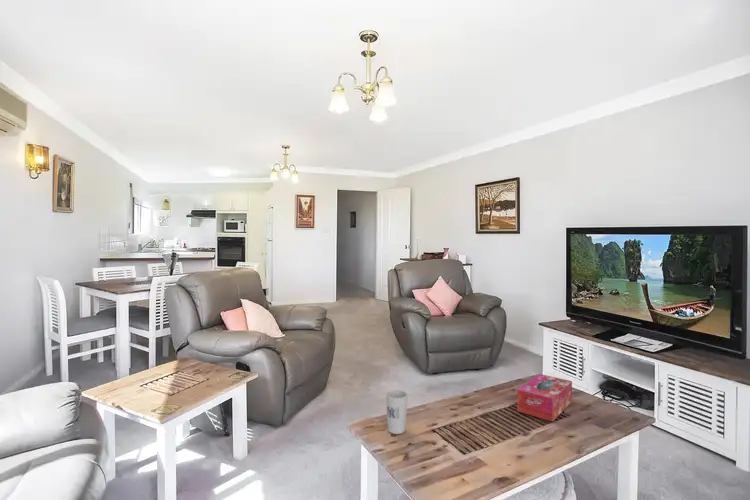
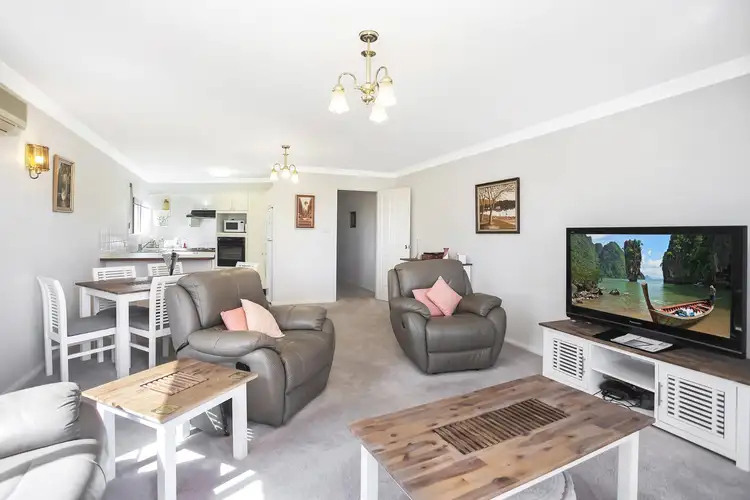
- cup [385,389,409,435]
- tissue box [516,373,573,423]
